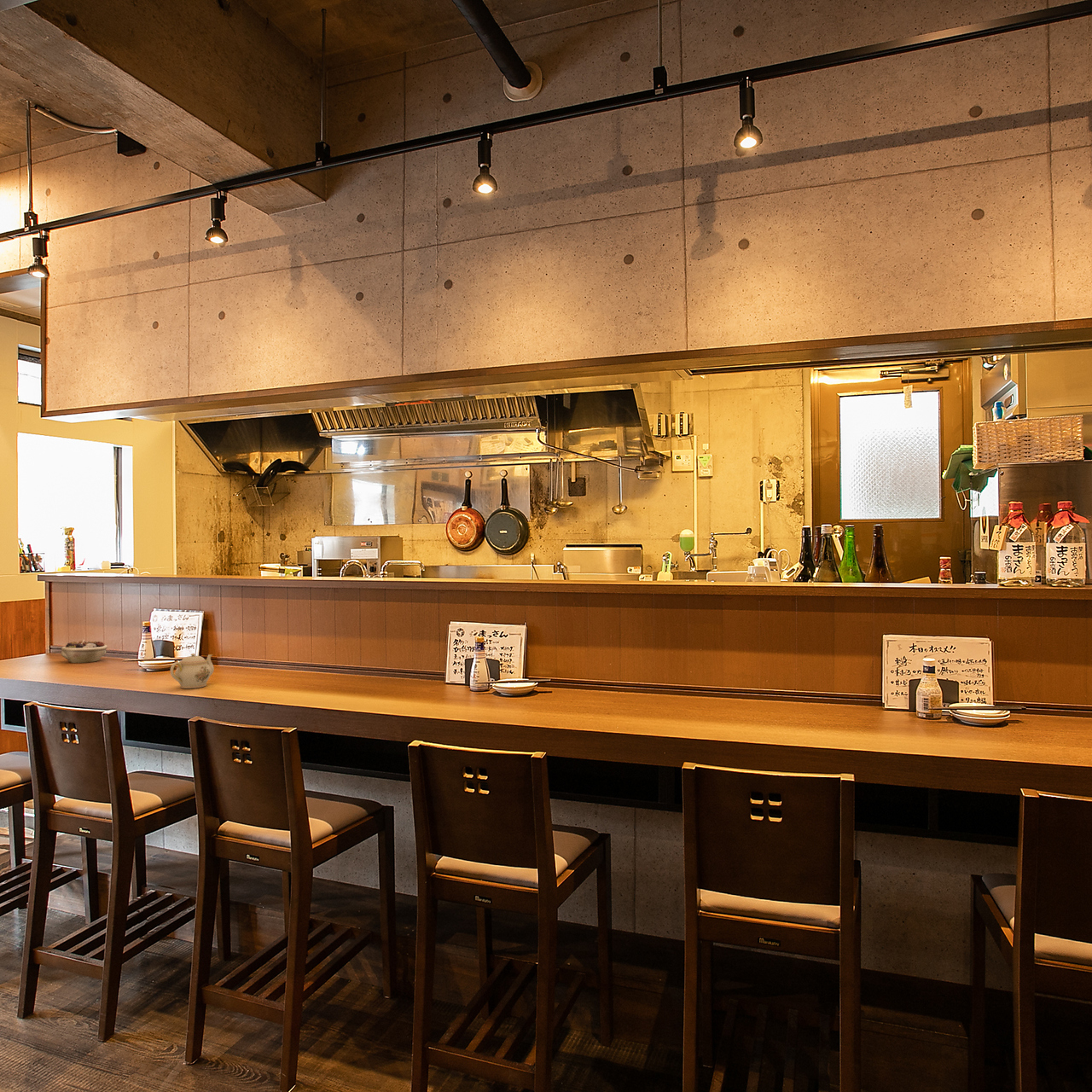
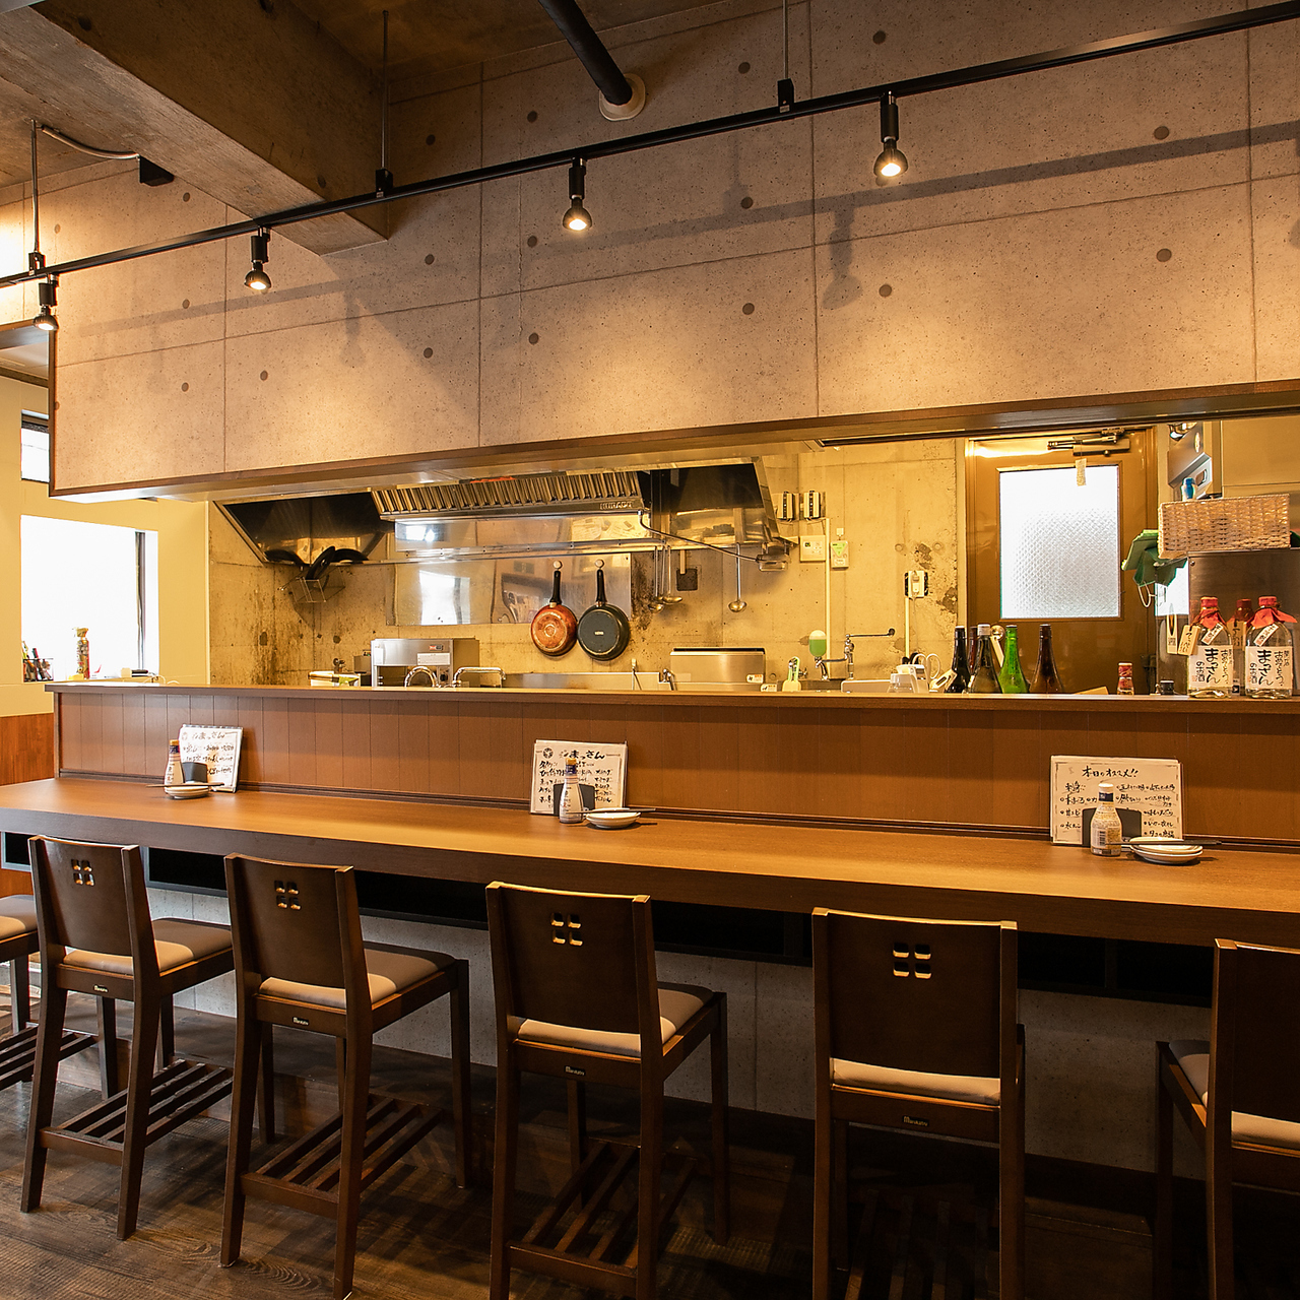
- teapot [170,653,215,689]
- succulent planter [61,639,108,664]
